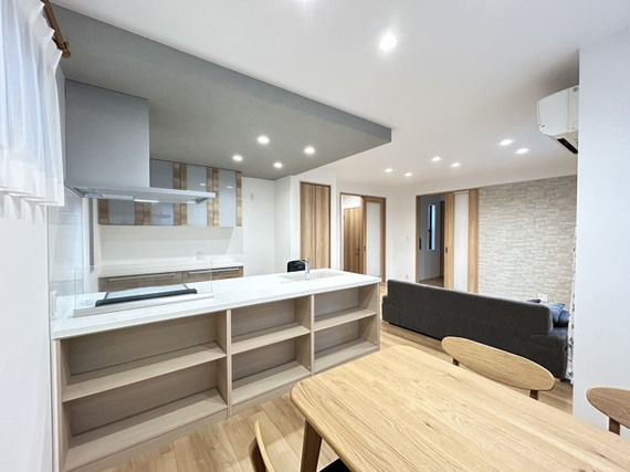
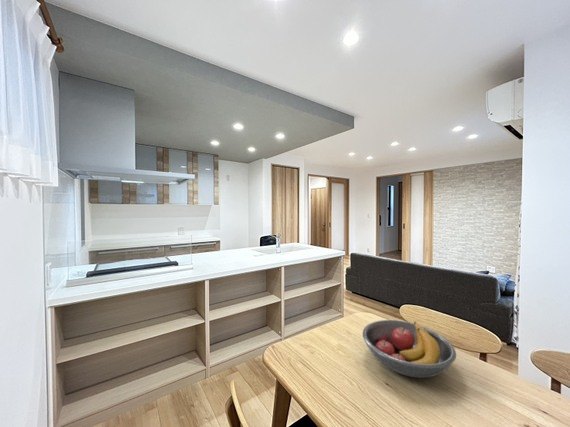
+ fruit bowl [362,319,457,379]
